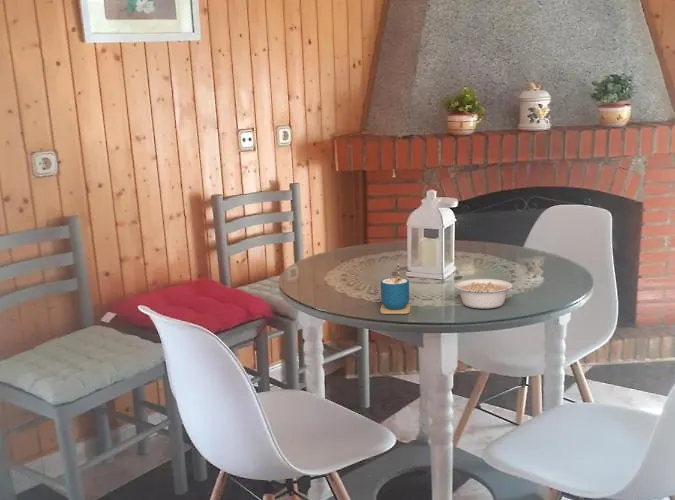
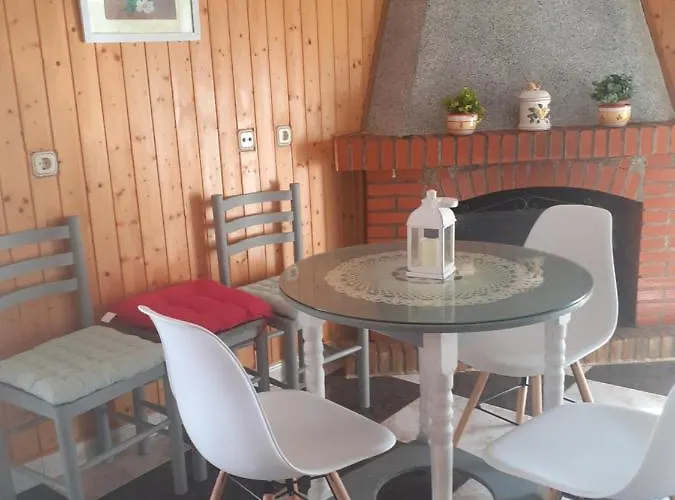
- cup [379,262,411,315]
- legume [453,278,519,310]
